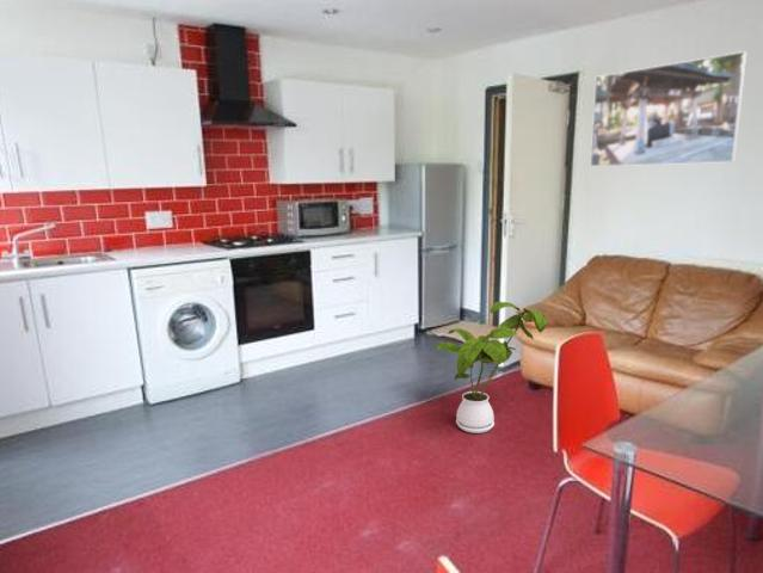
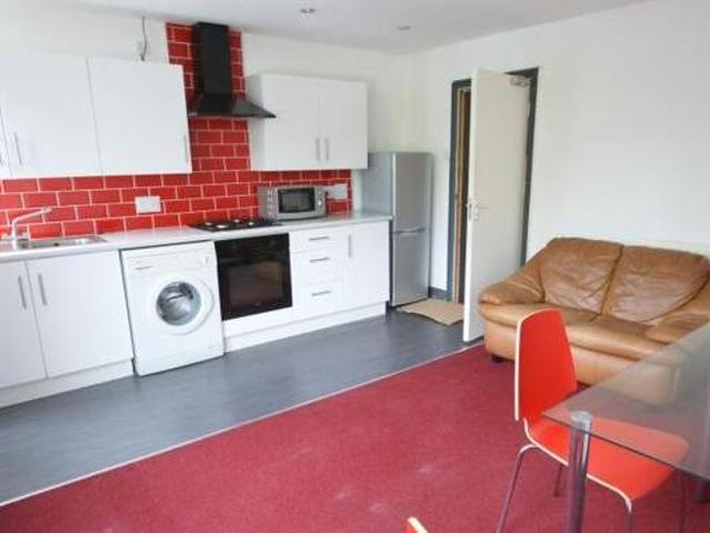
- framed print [590,50,749,167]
- house plant [436,301,548,435]
